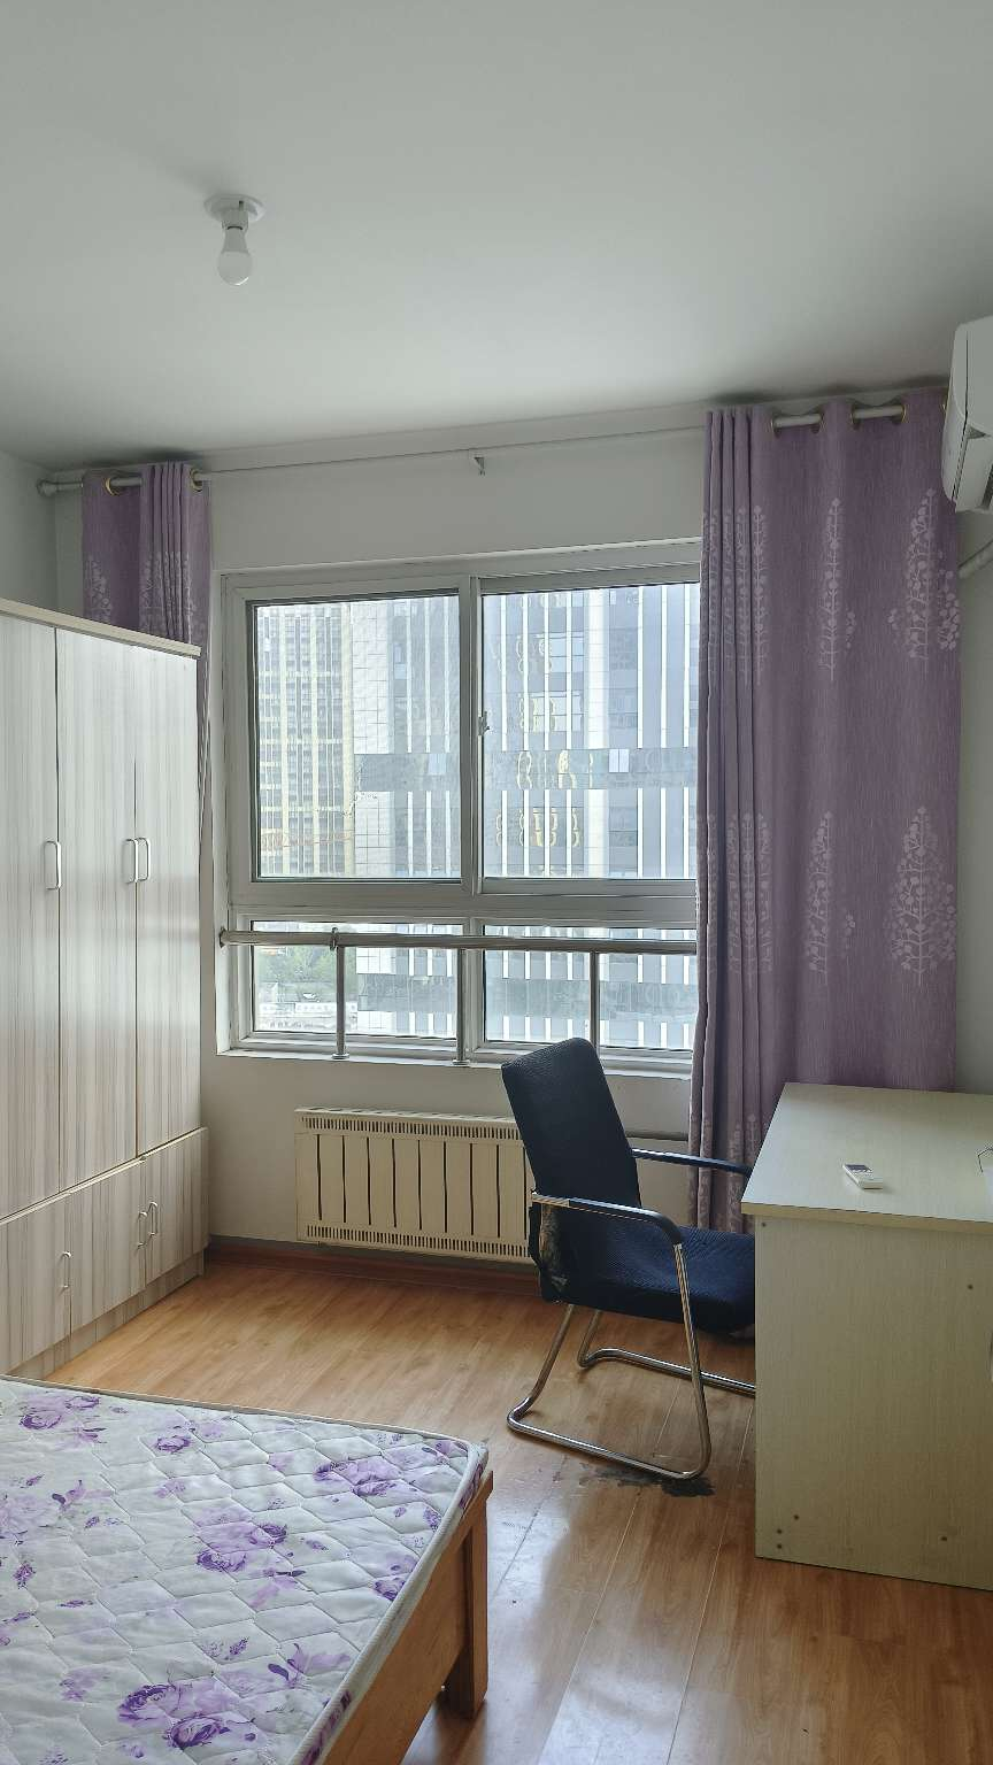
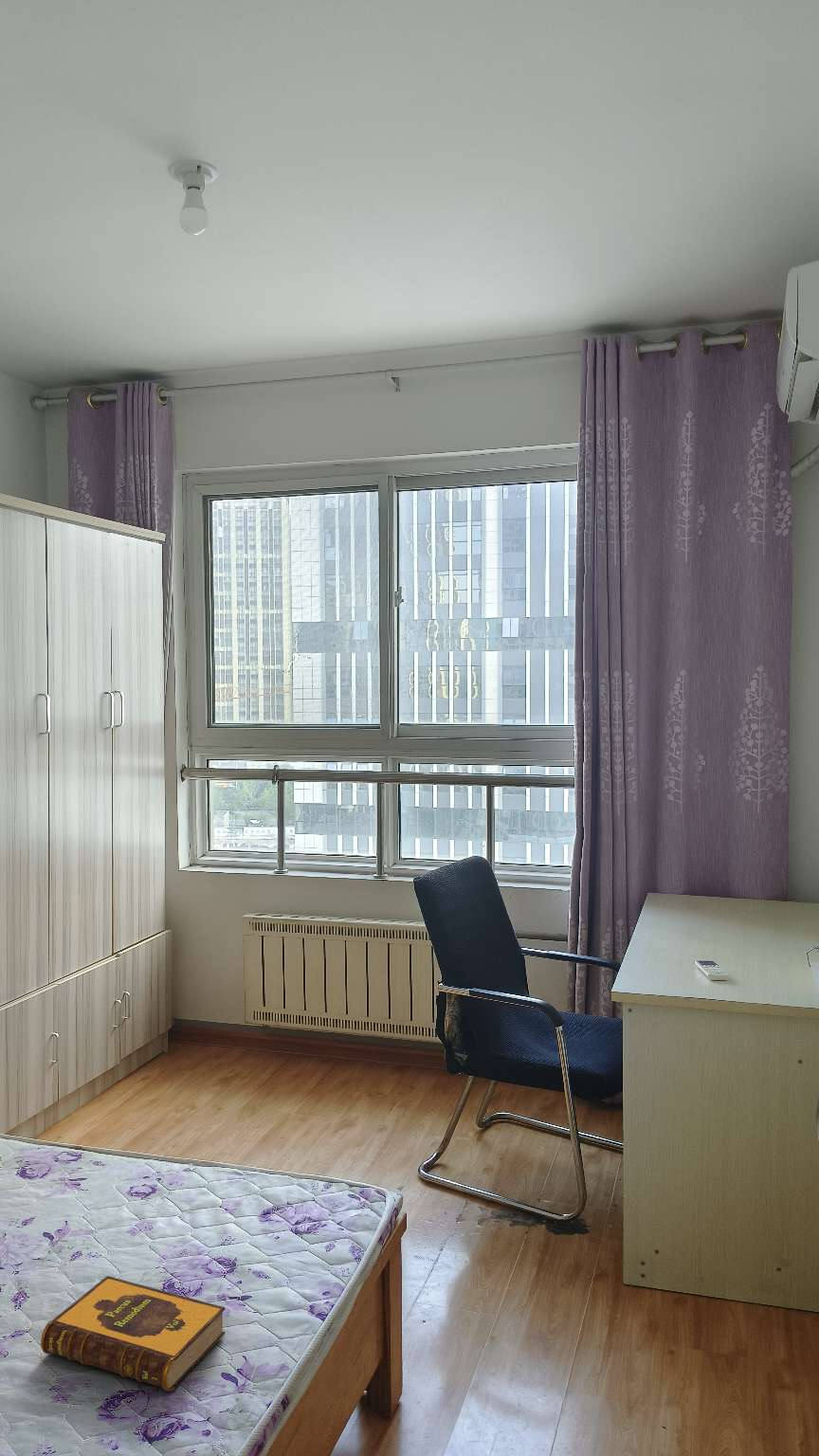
+ hardback book [40,1275,227,1392]
